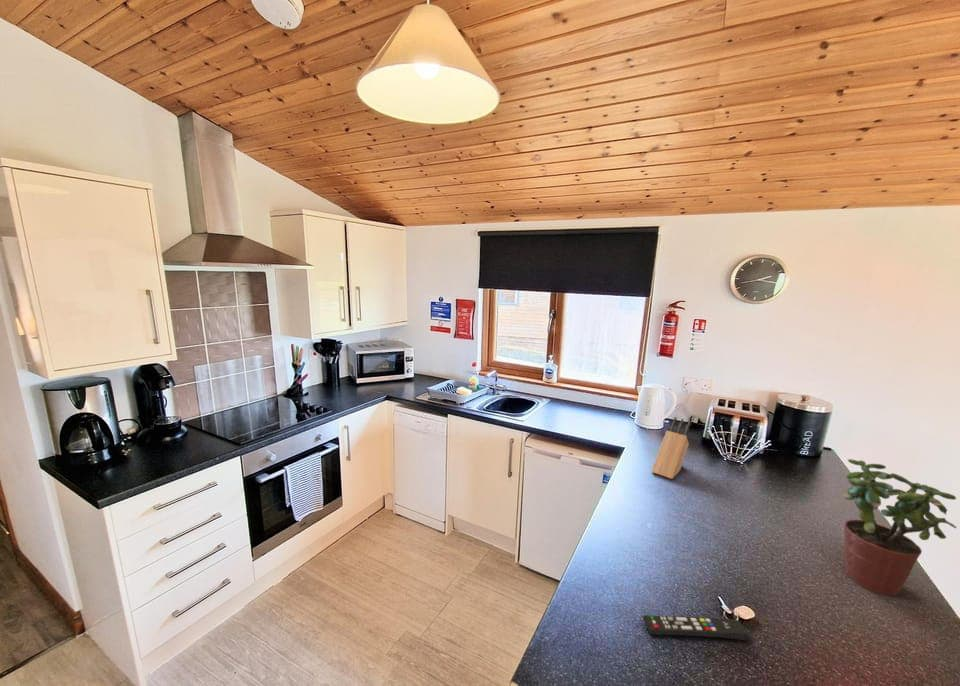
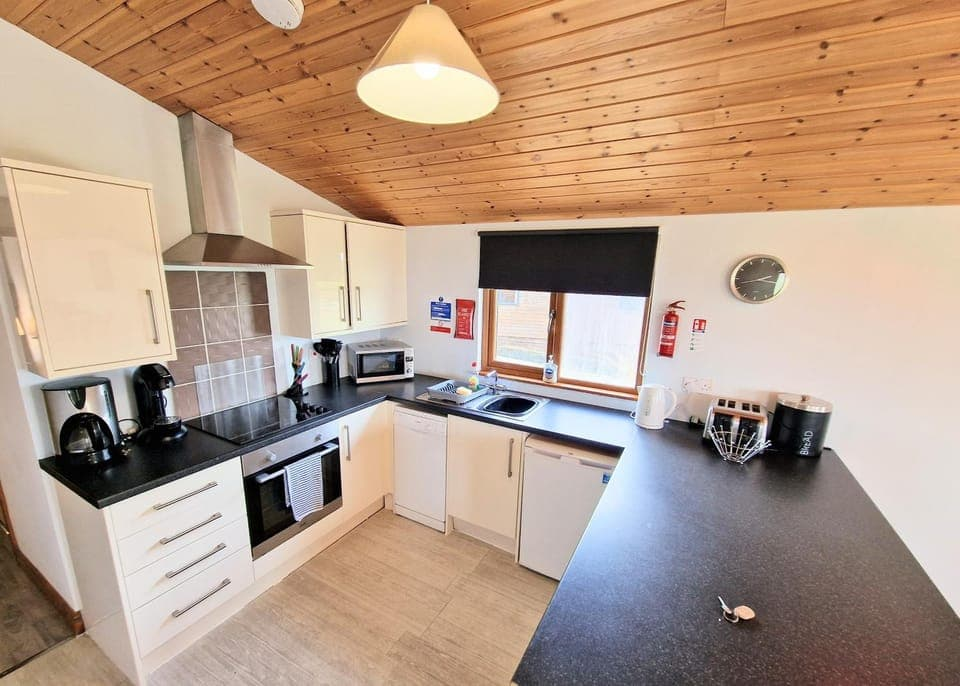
- potted plant [842,458,957,597]
- knife block [651,416,692,480]
- remote control [642,614,751,641]
